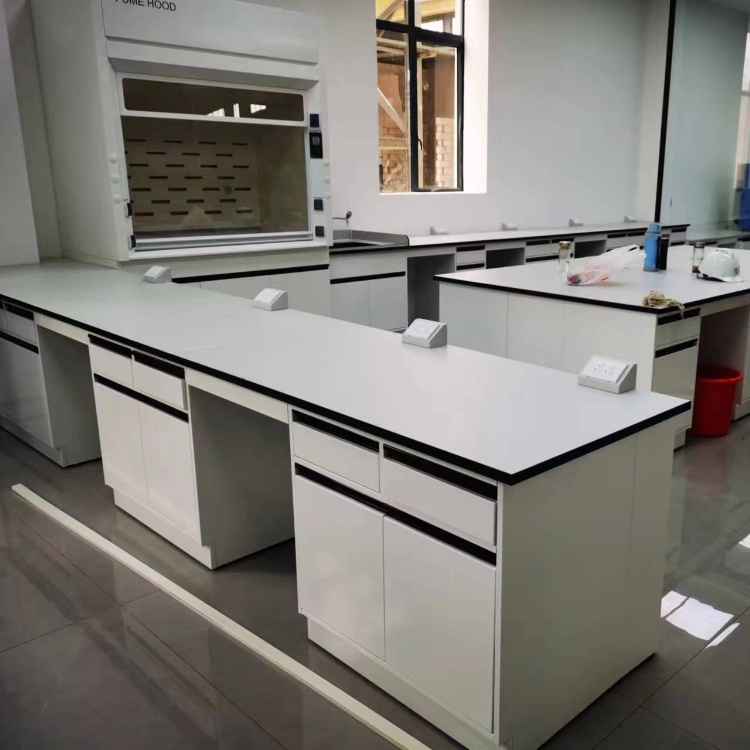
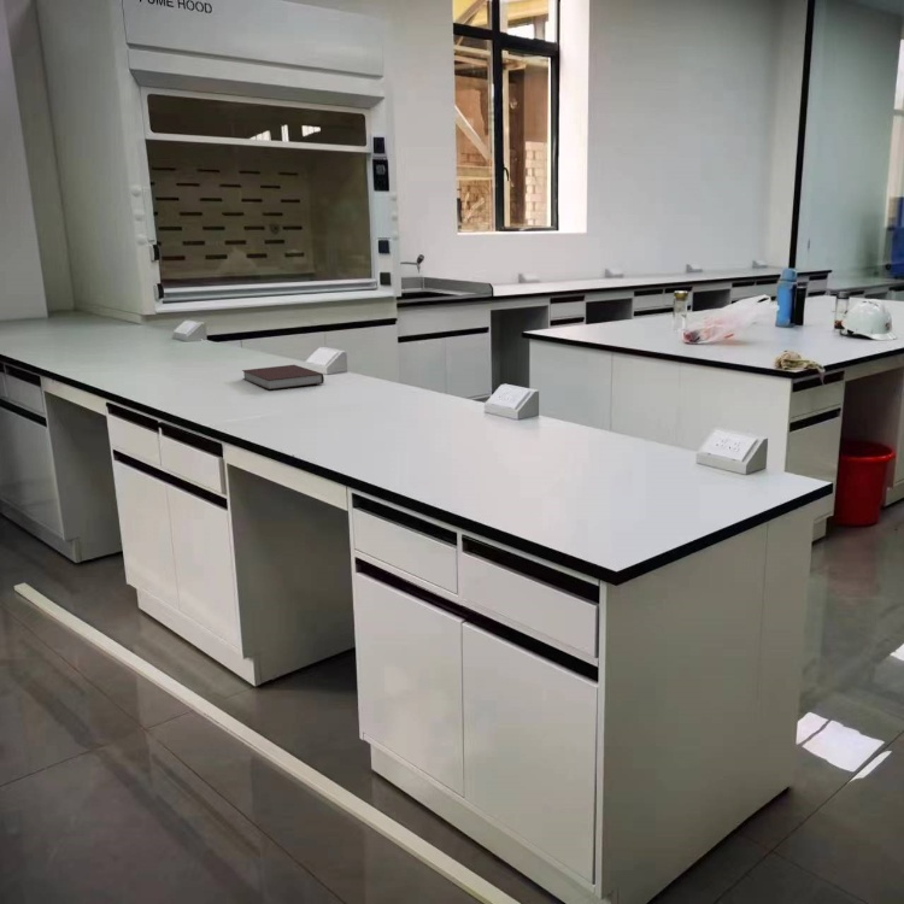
+ notebook [241,364,325,391]
